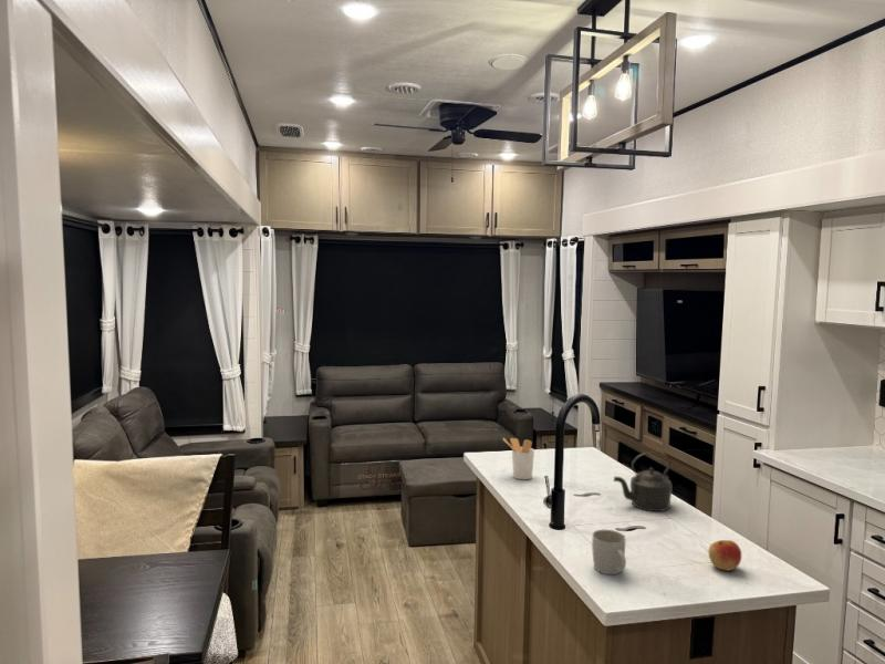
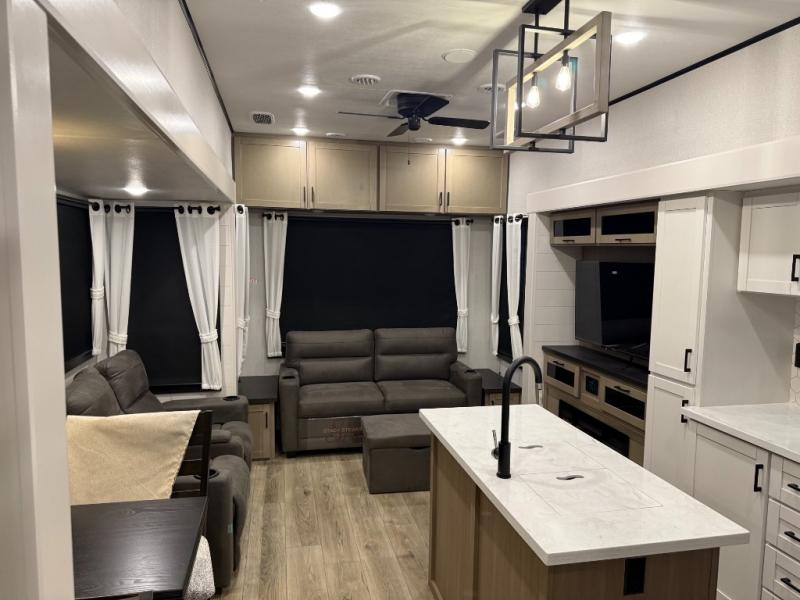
- apple [707,539,742,572]
- utensil holder [502,437,535,480]
- kettle [613,450,674,512]
- mug [591,529,627,575]
